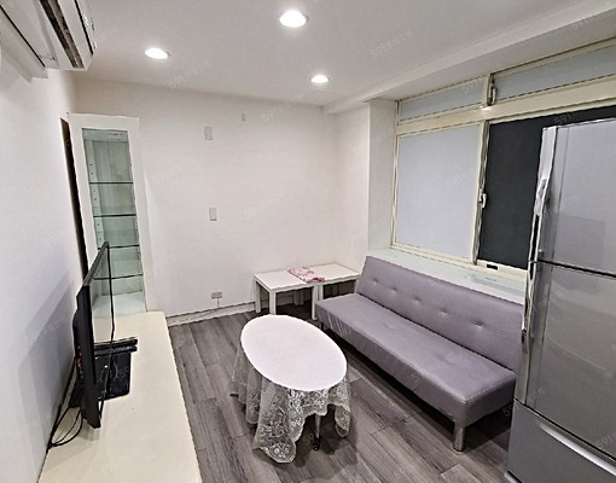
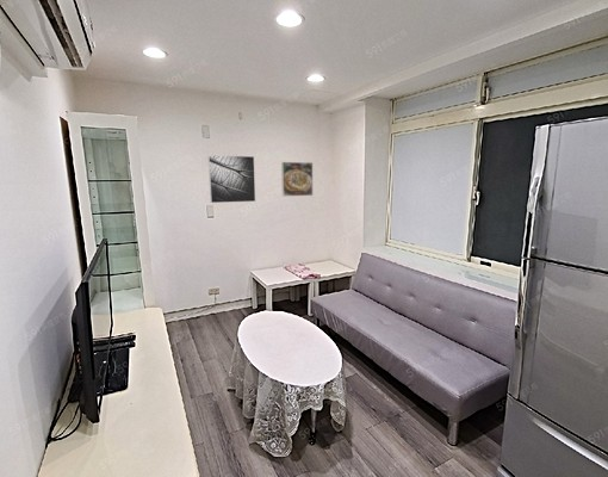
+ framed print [280,161,314,198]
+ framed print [207,154,256,204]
